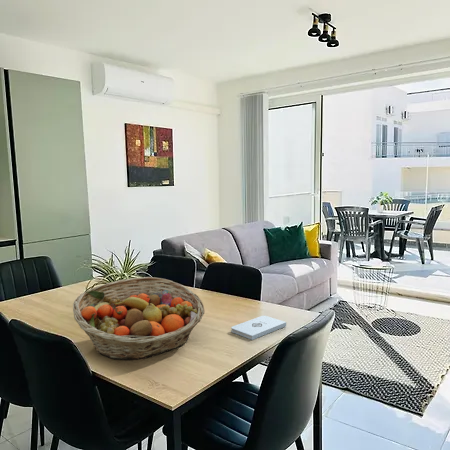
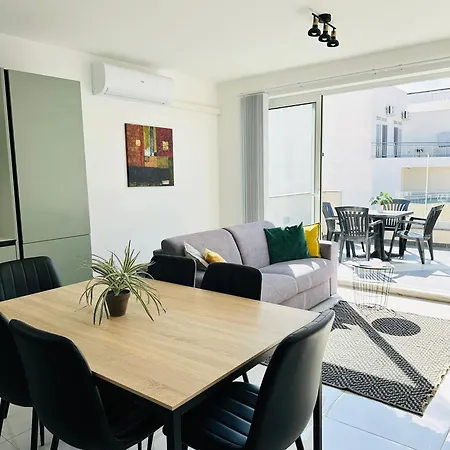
- fruit basket [72,276,205,361]
- notepad [230,315,287,341]
